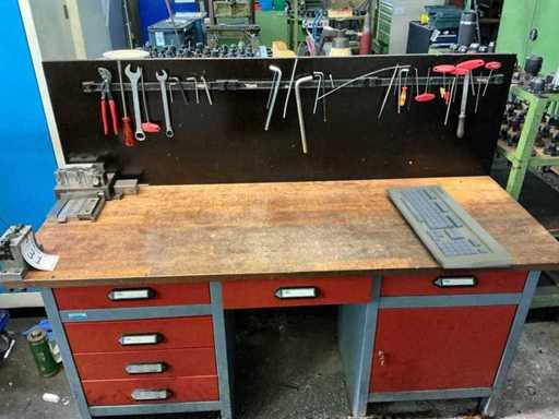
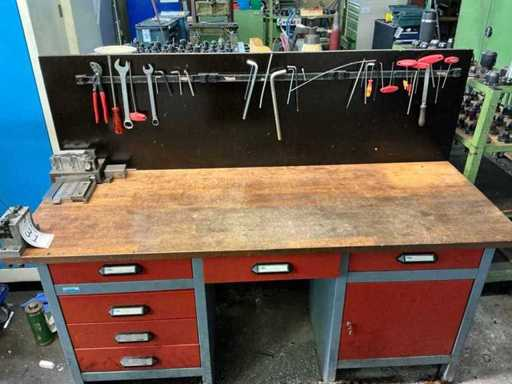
- keyboard [385,183,514,270]
